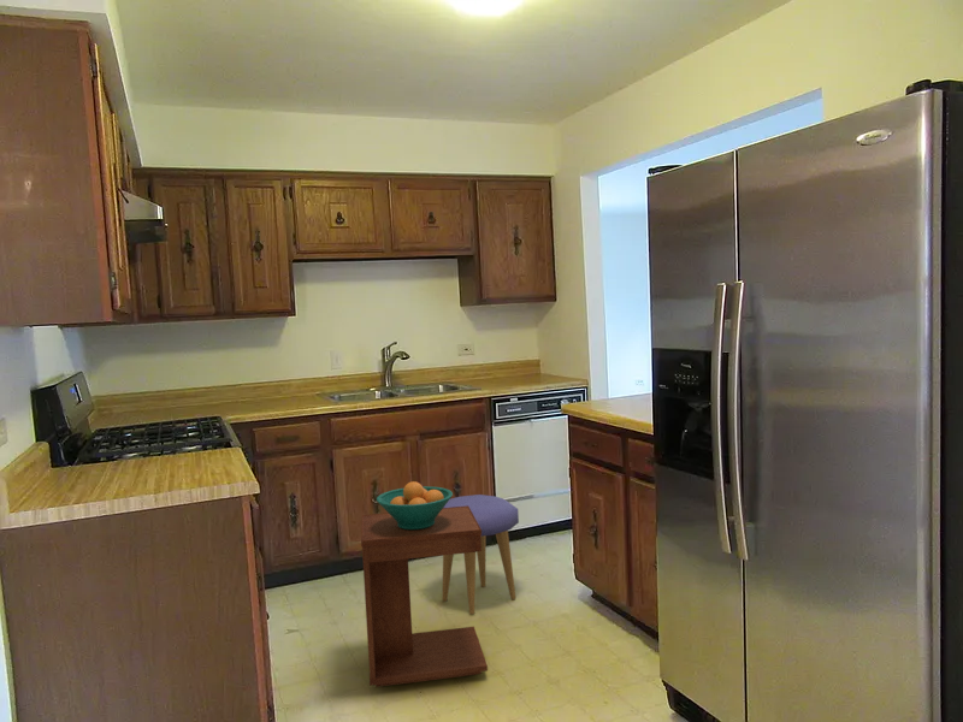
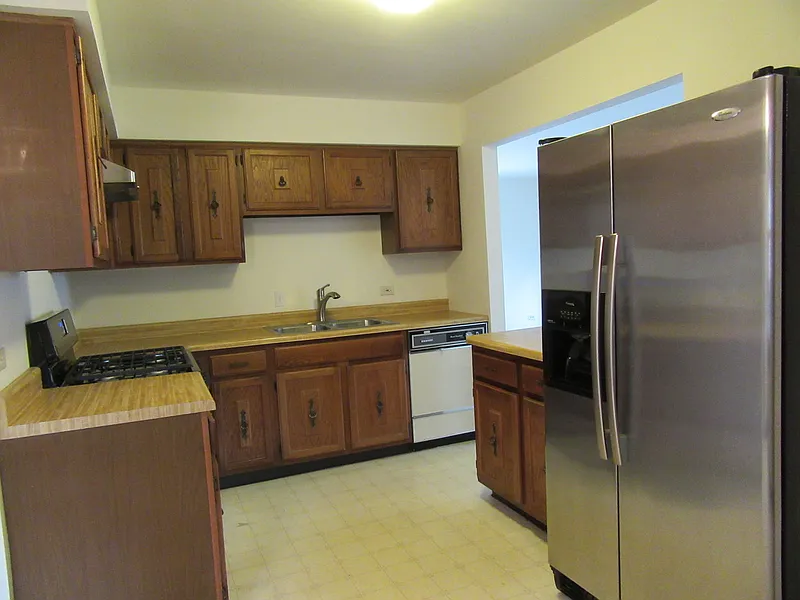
- stool [442,493,520,615]
- fruit bowl [376,480,454,529]
- side table [360,505,489,688]
